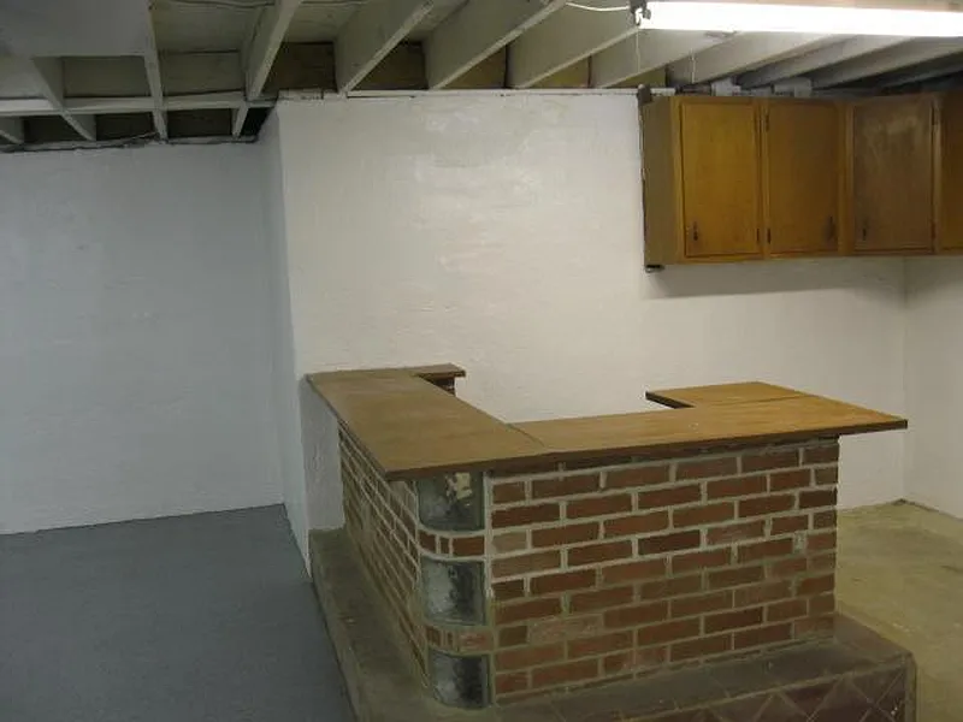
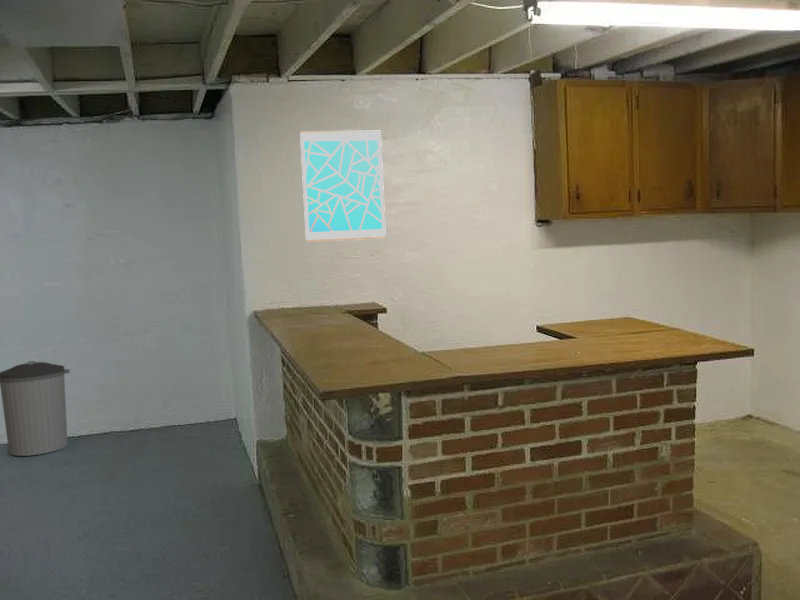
+ trash can [0,360,71,457]
+ wall art [299,130,387,243]
